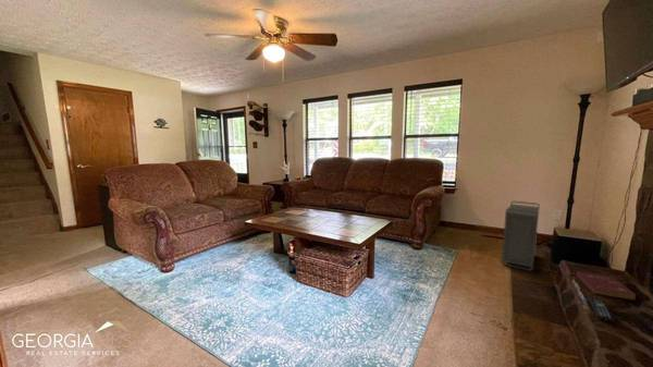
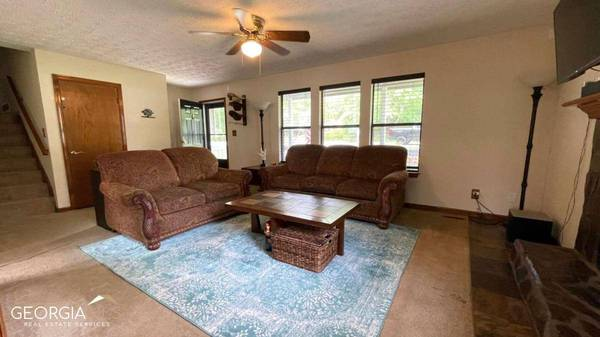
- storage bin [501,200,541,272]
- book [576,270,637,302]
- remote control [588,296,616,323]
